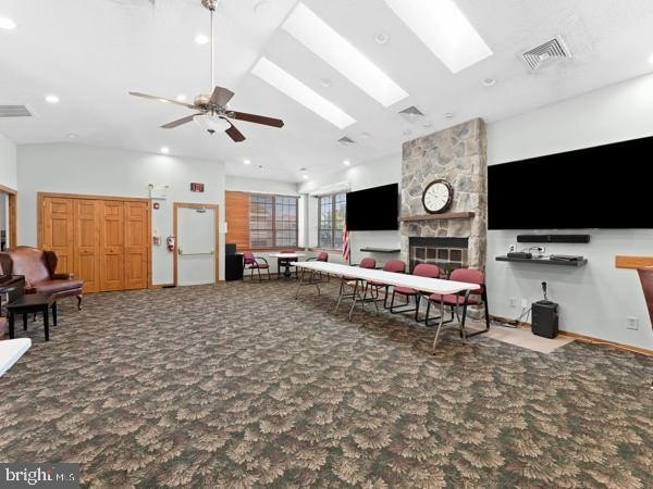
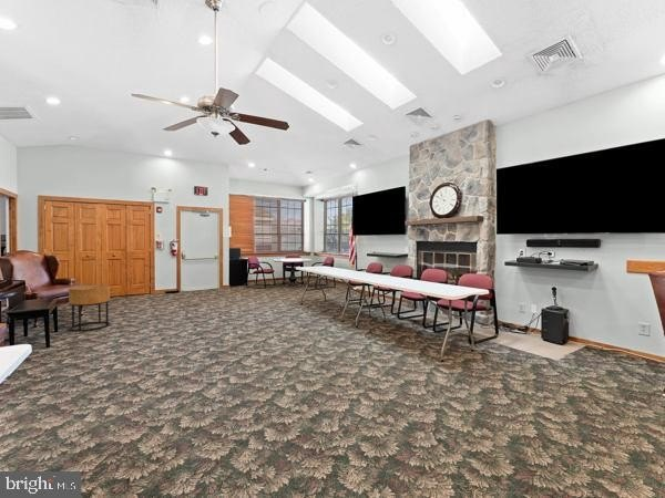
+ side table [68,284,111,332]
